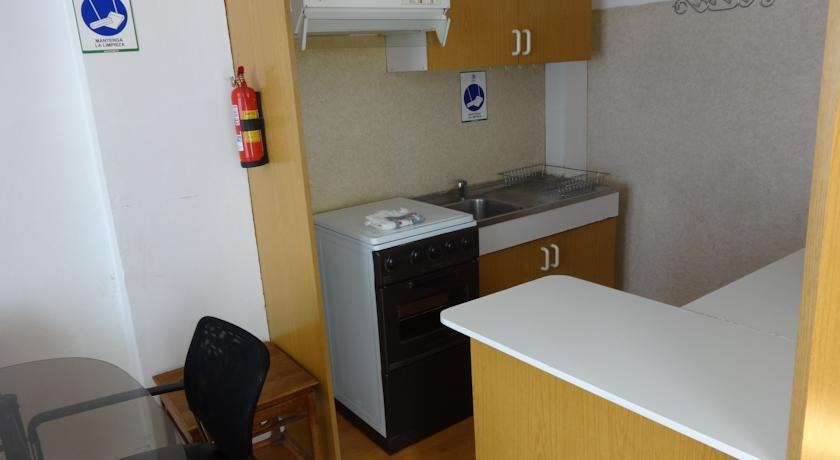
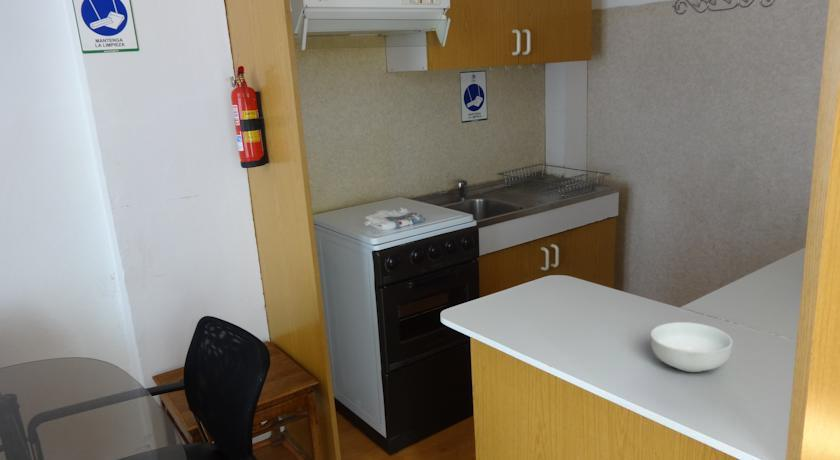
+ cereal bowl [649,321,734,373]
